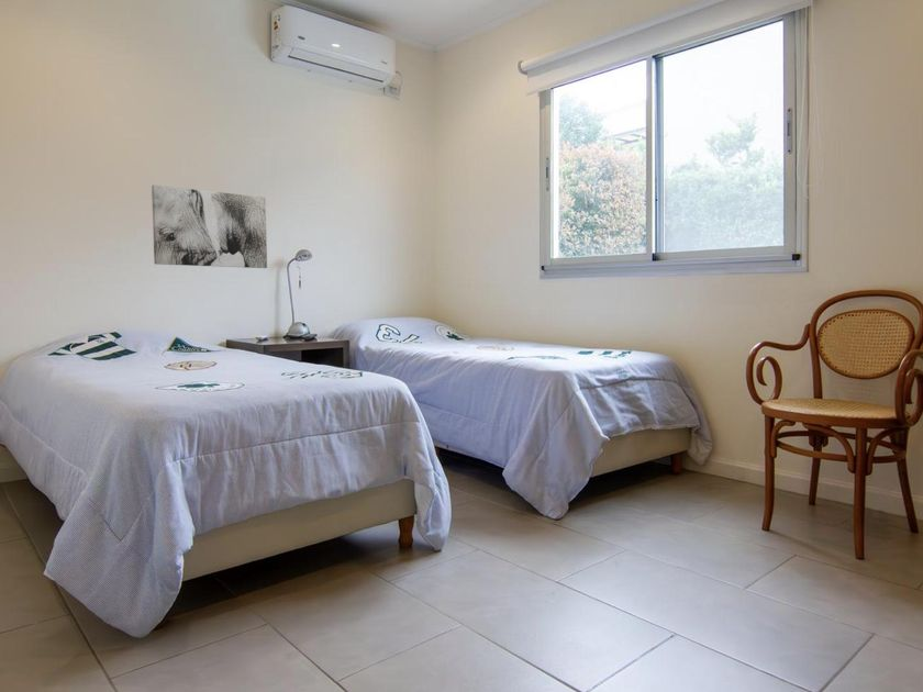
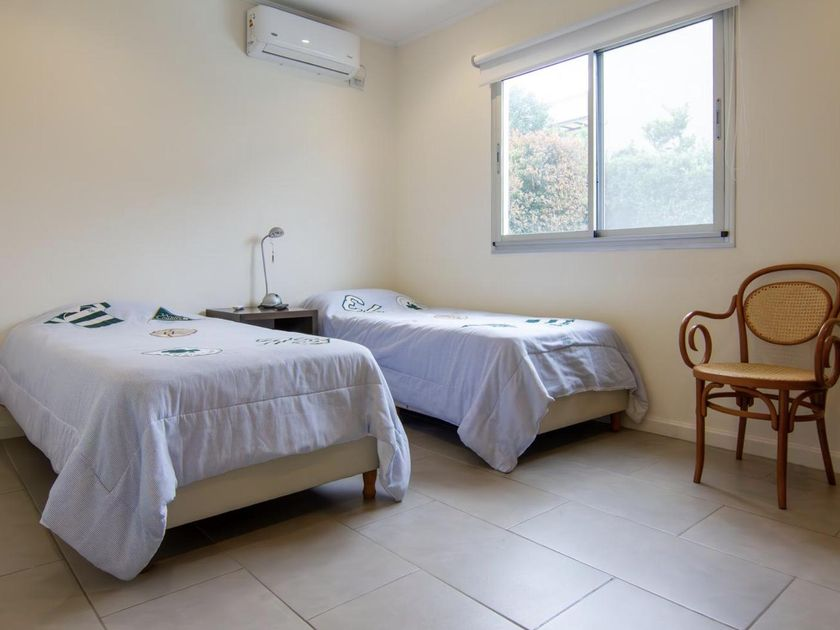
- wall art [151,183,268,269]
